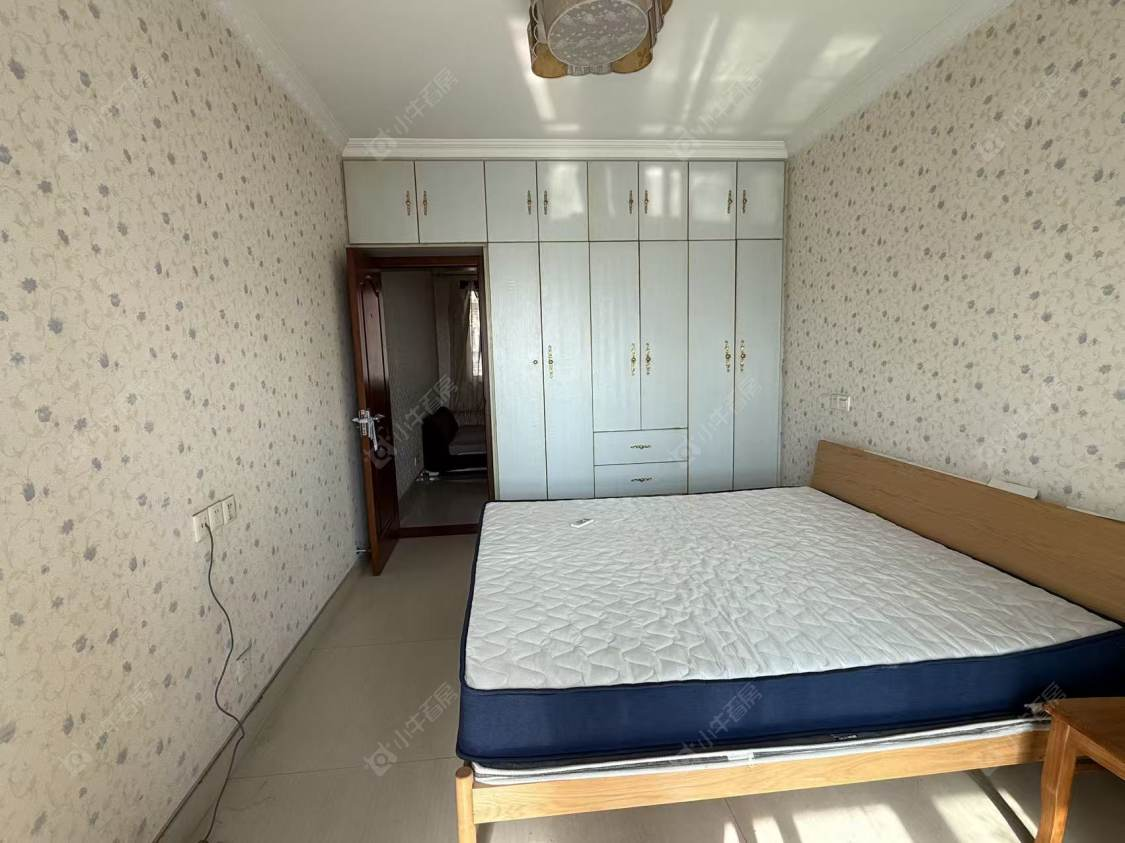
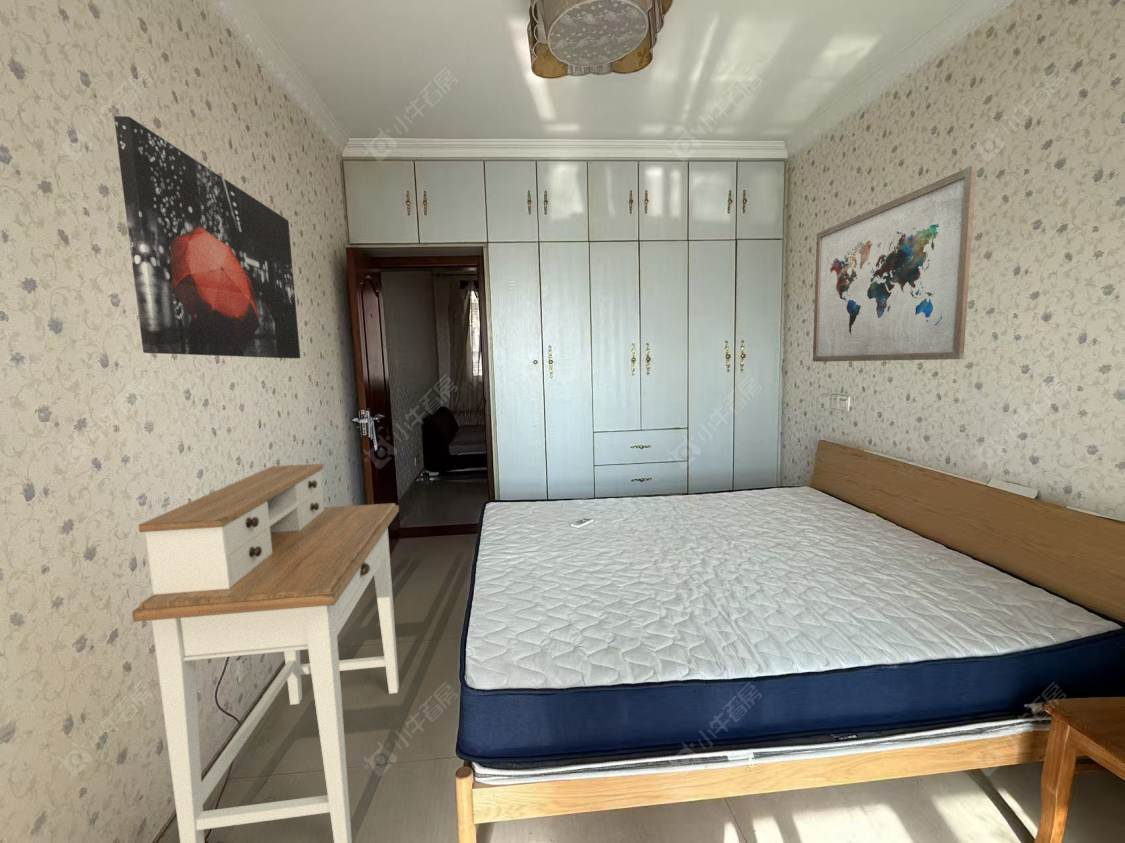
+ wall art [113,115,301,359]
+ desk [131,463,400,843]
+ wall art [812,165,977,363]
